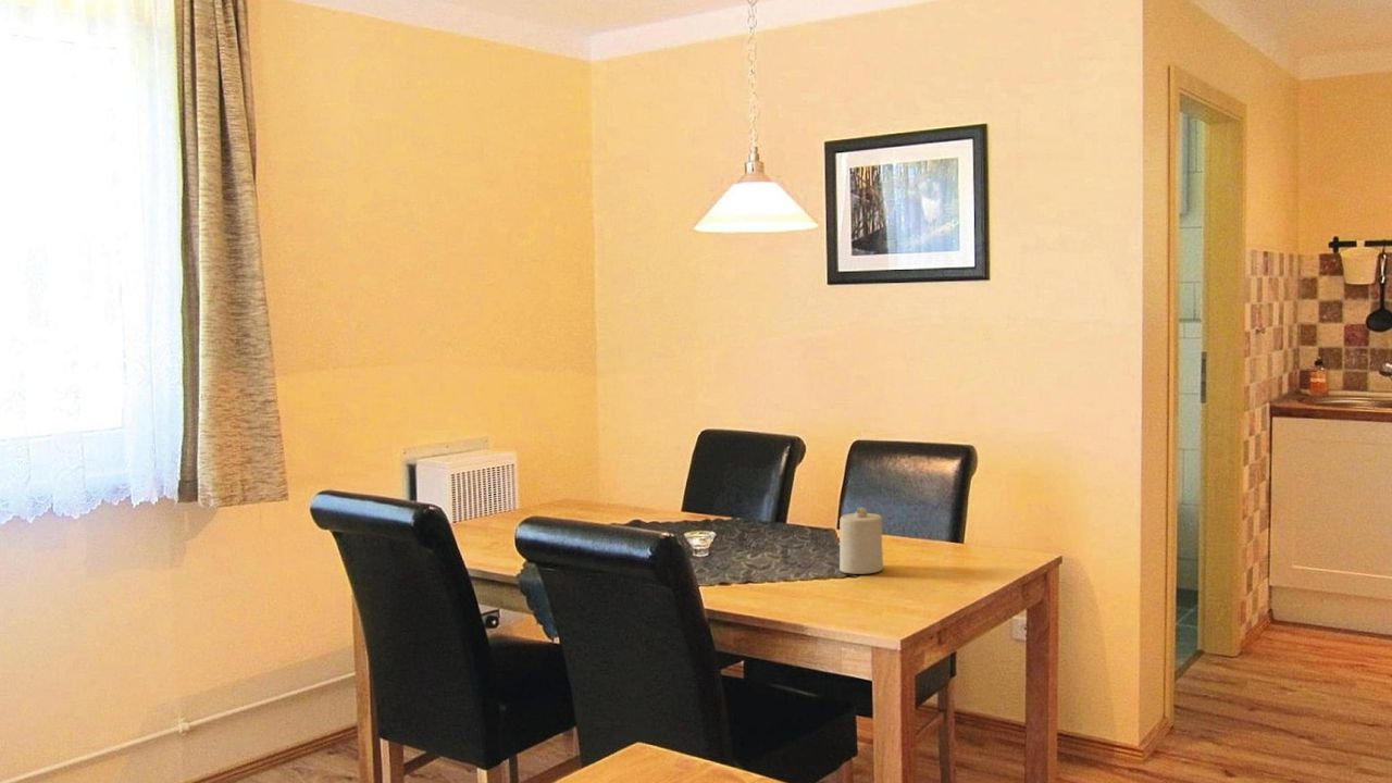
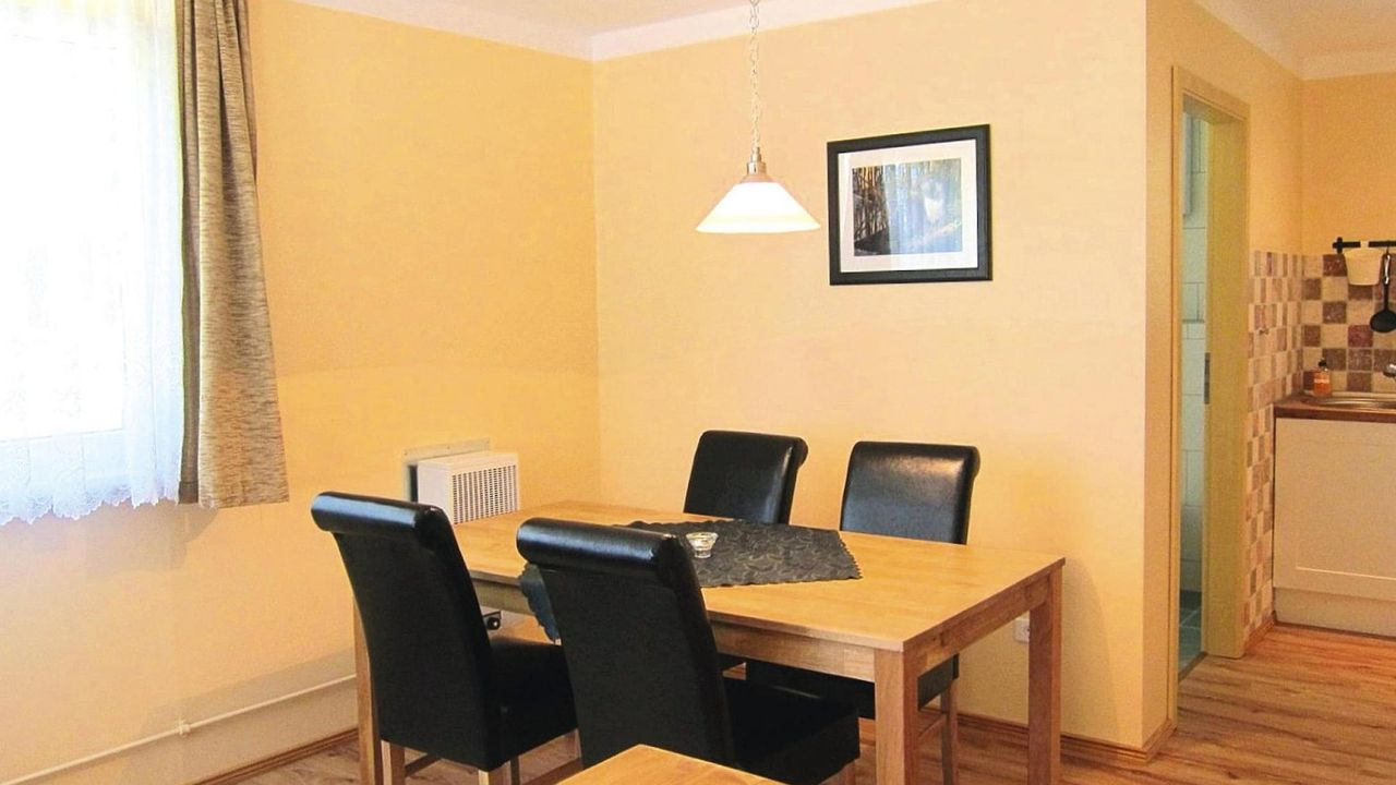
- candle [838,506,884,575]
